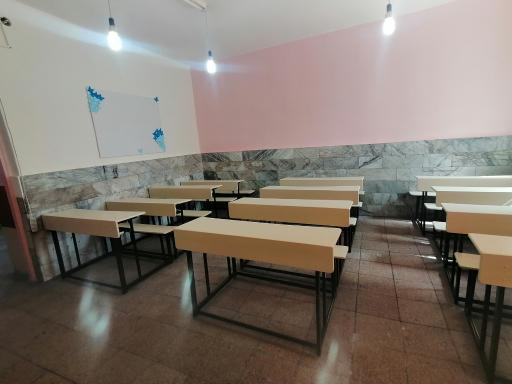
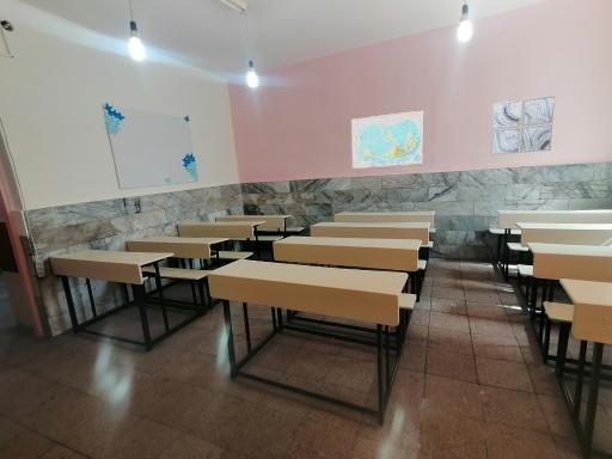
+ world map [350,110,426,170]
+ wall art [490,94,556,155]
